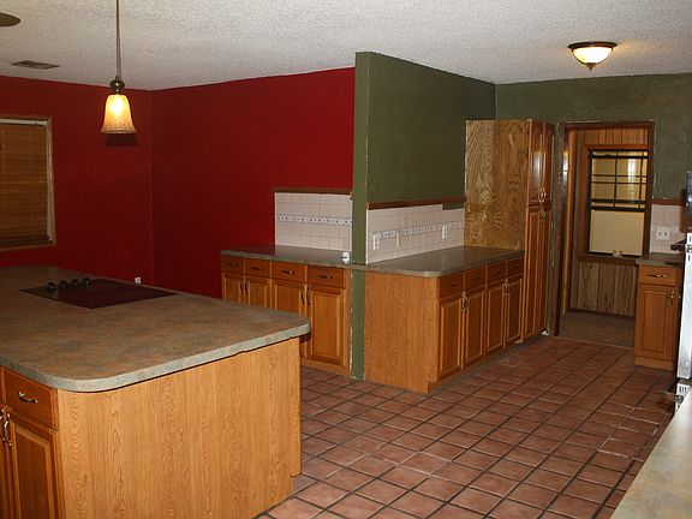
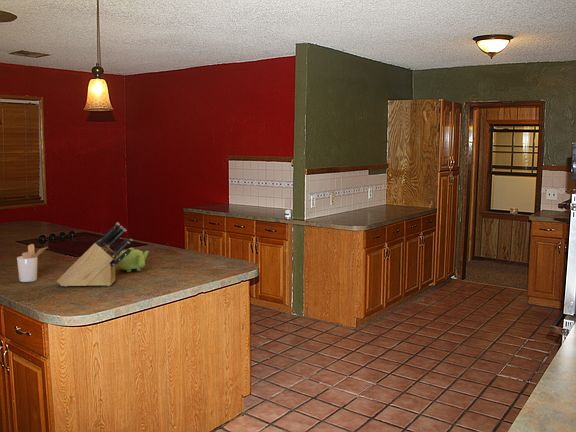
+ teapot [115,247,150,273]
+ knife block [56,221,133,287]
+ utensil holder [16,243,47,283]
